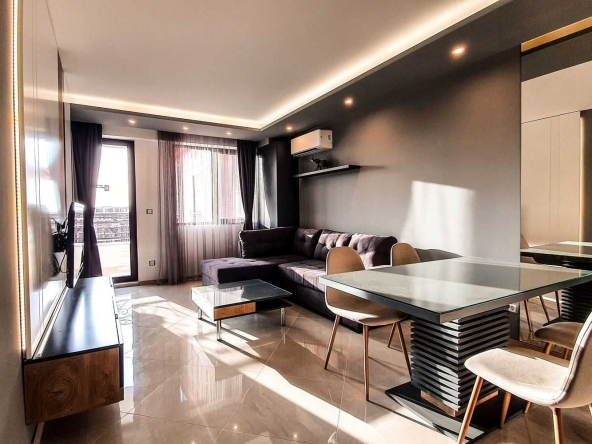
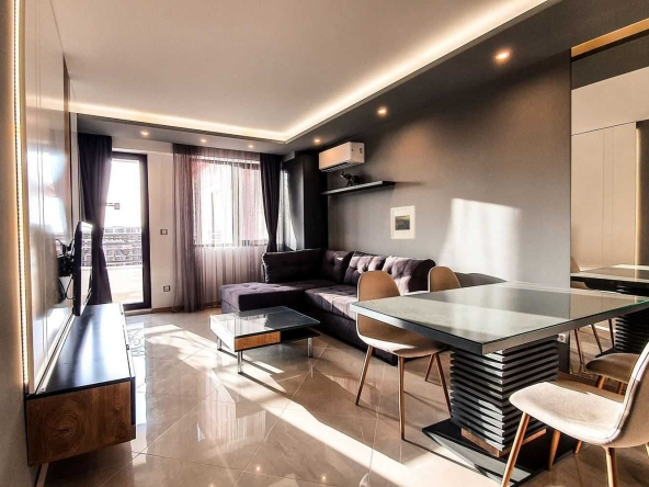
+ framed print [390,205,417,240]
